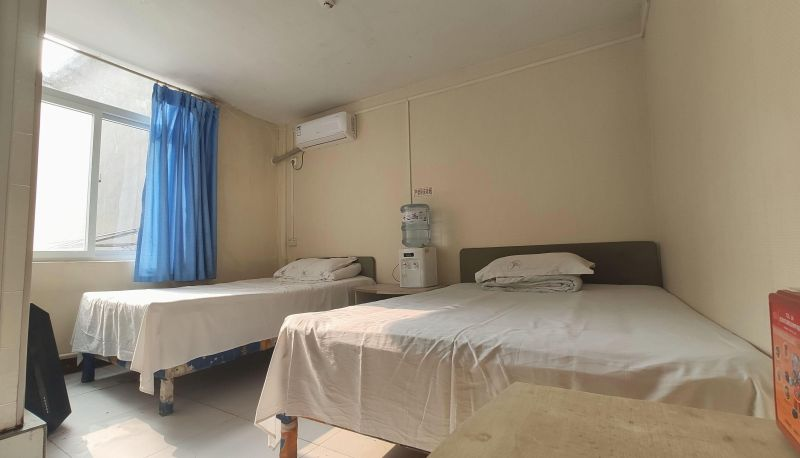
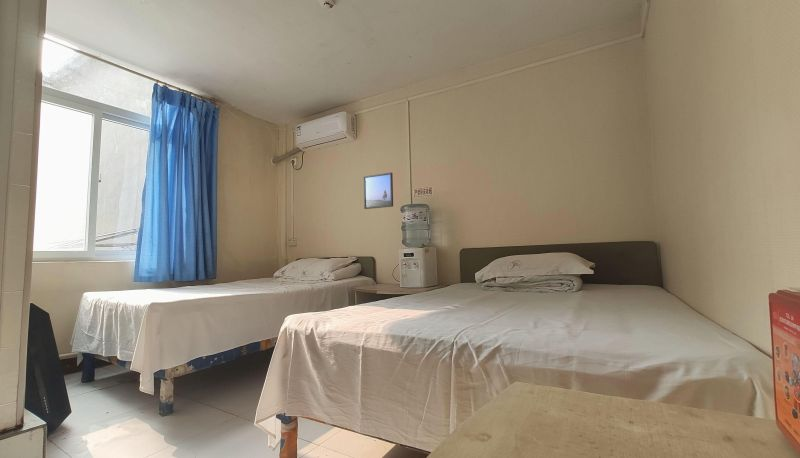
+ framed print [363,172,394,210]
